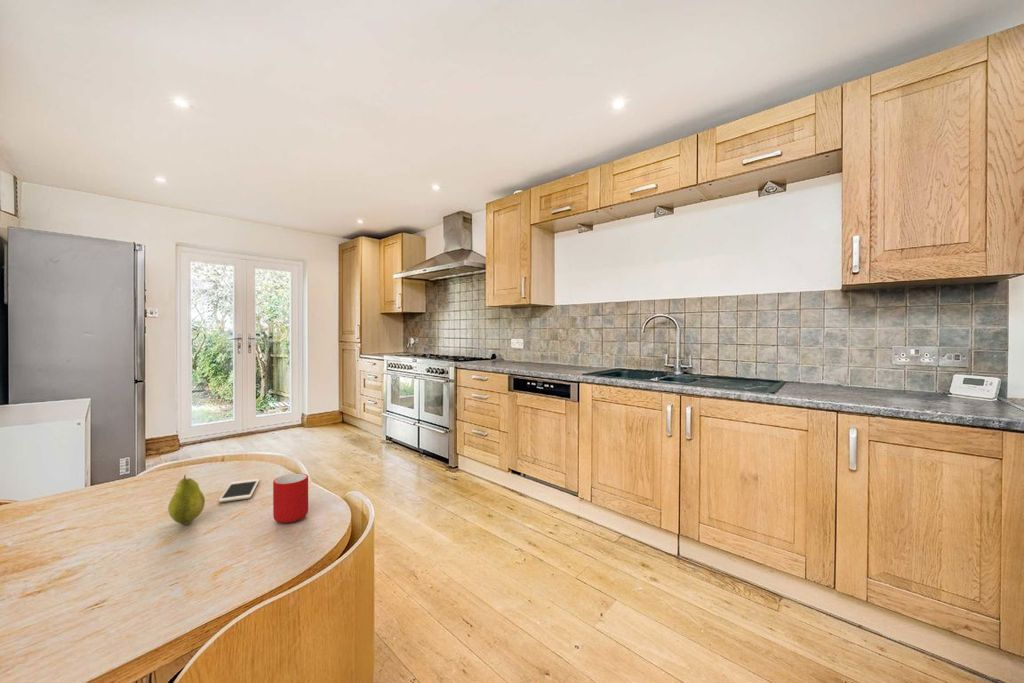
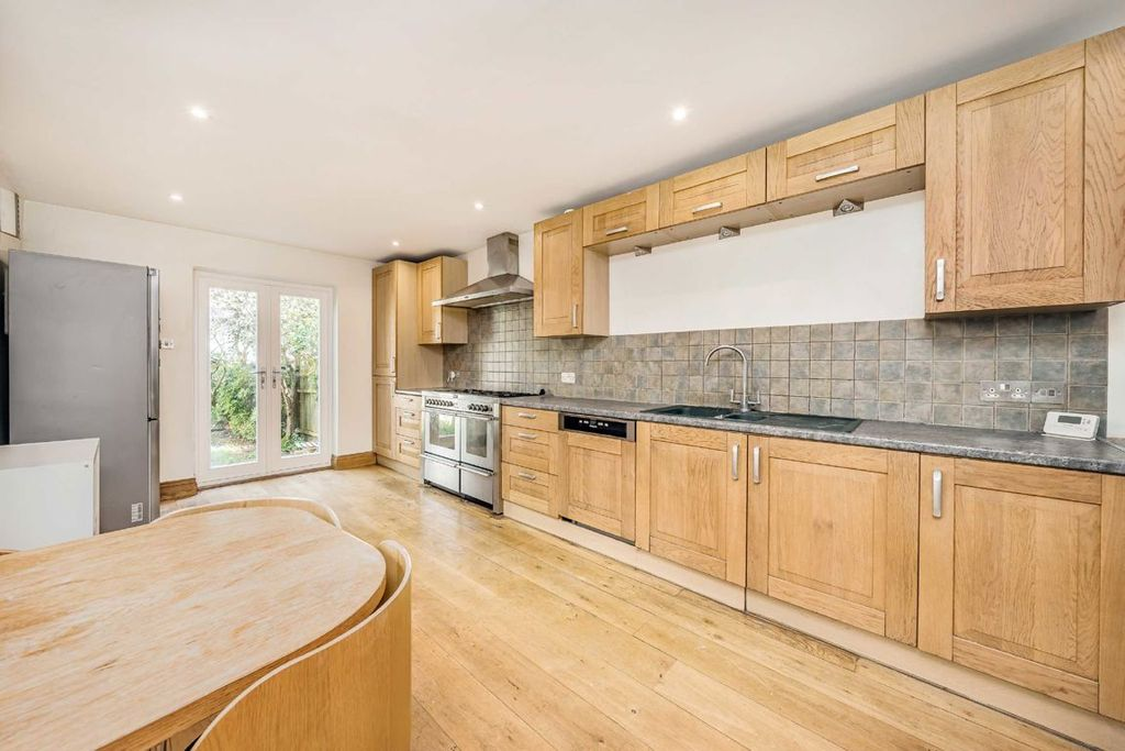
- cell phone [218,478,260,503]
- cup [272,473,309,524]
- fruit [167,474,206,526]
